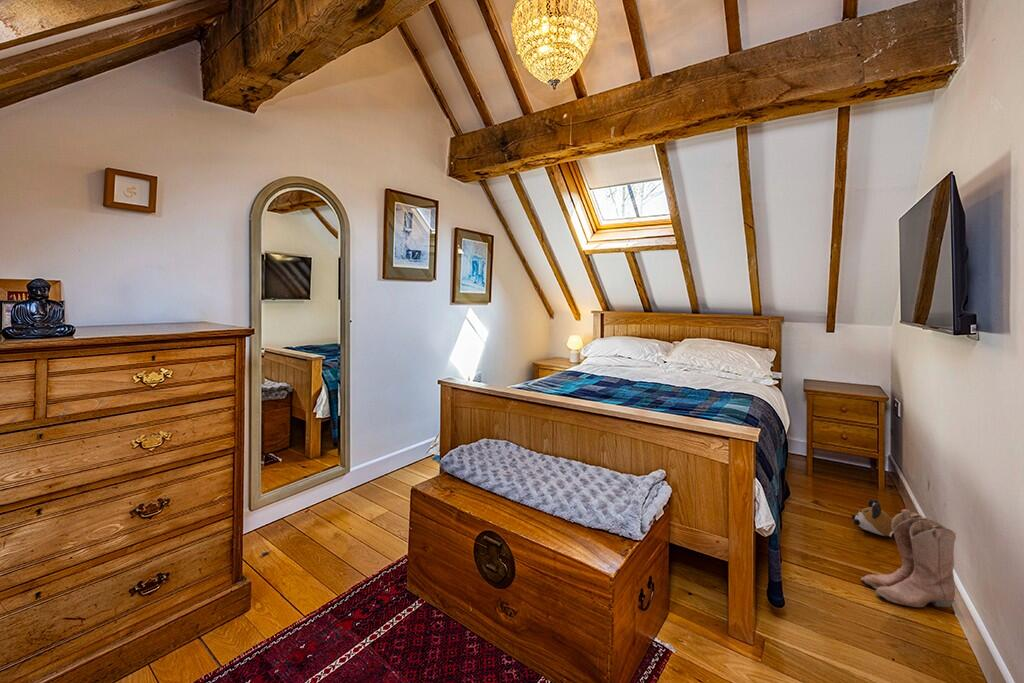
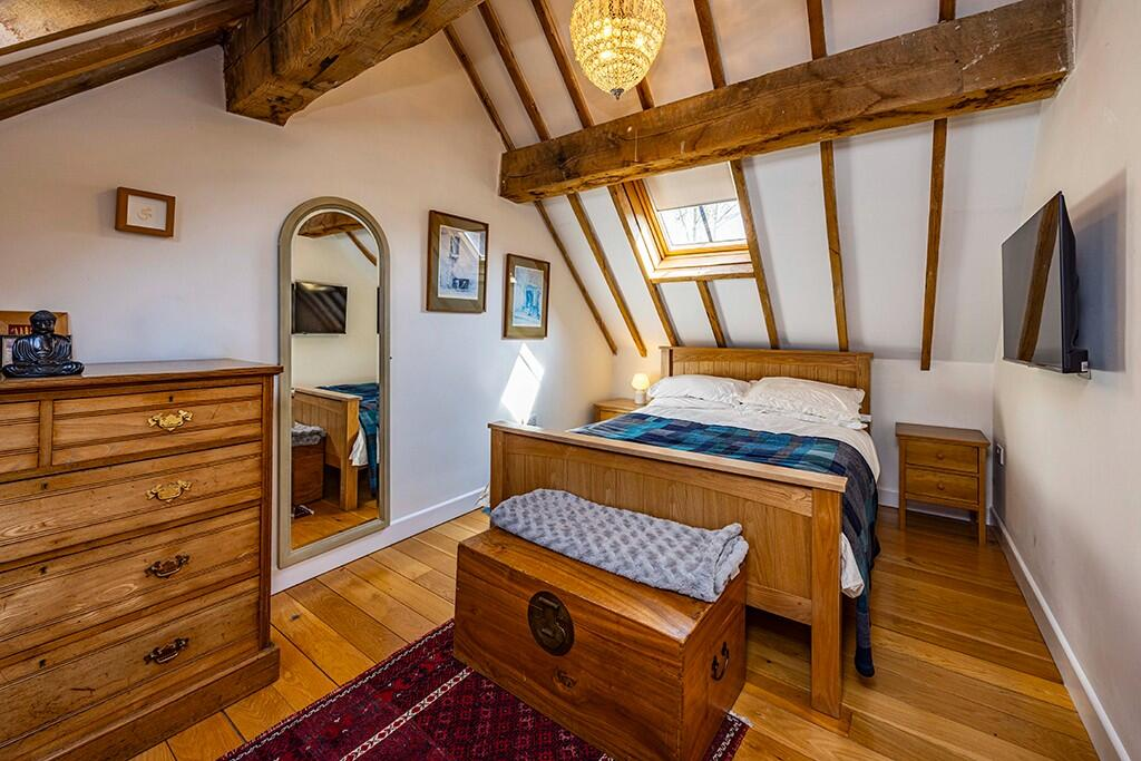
- plush toy [850,498,899,539]
- boots [860,508,957,608]
